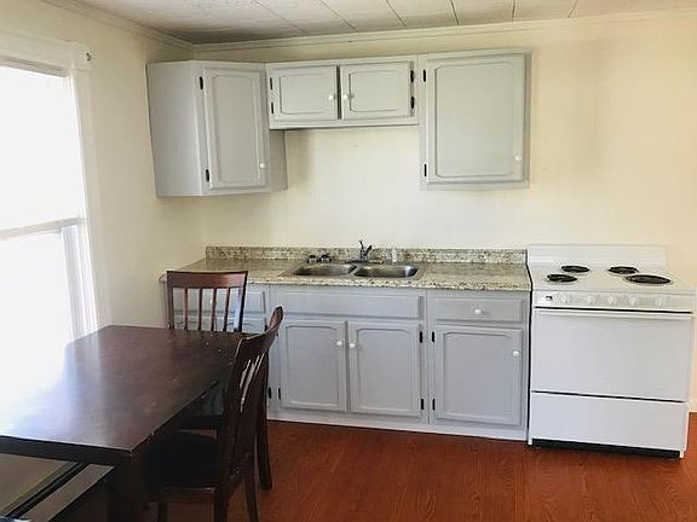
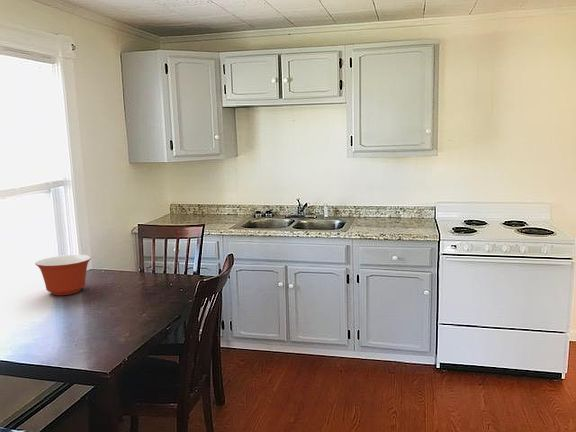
+ mixing bowl [34,254,92,296]
